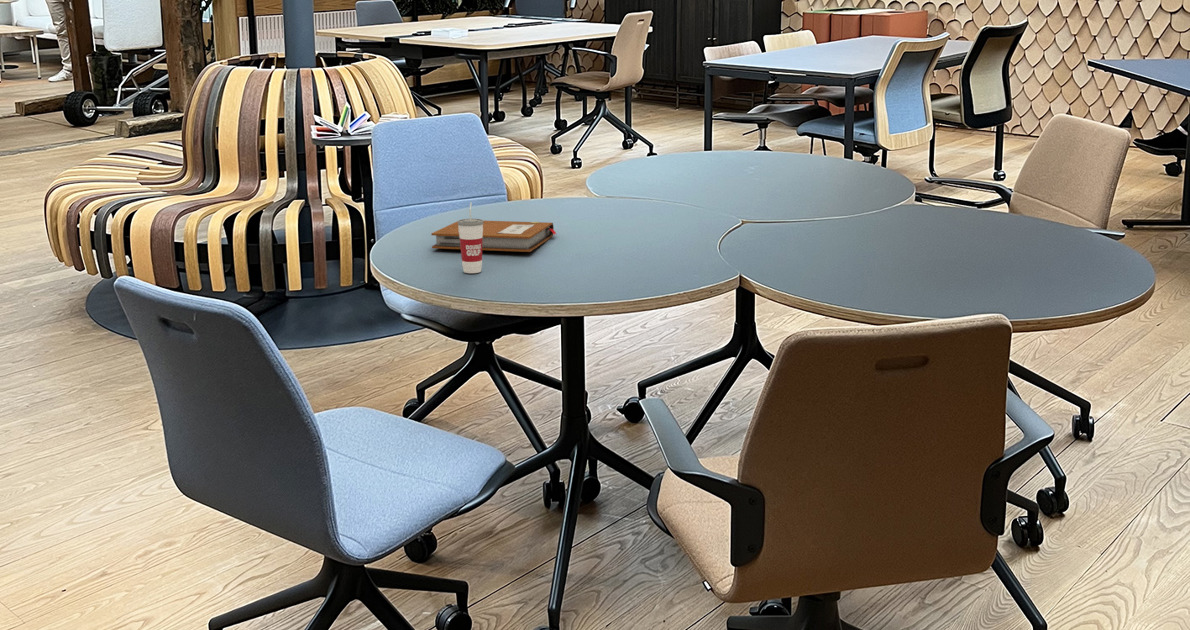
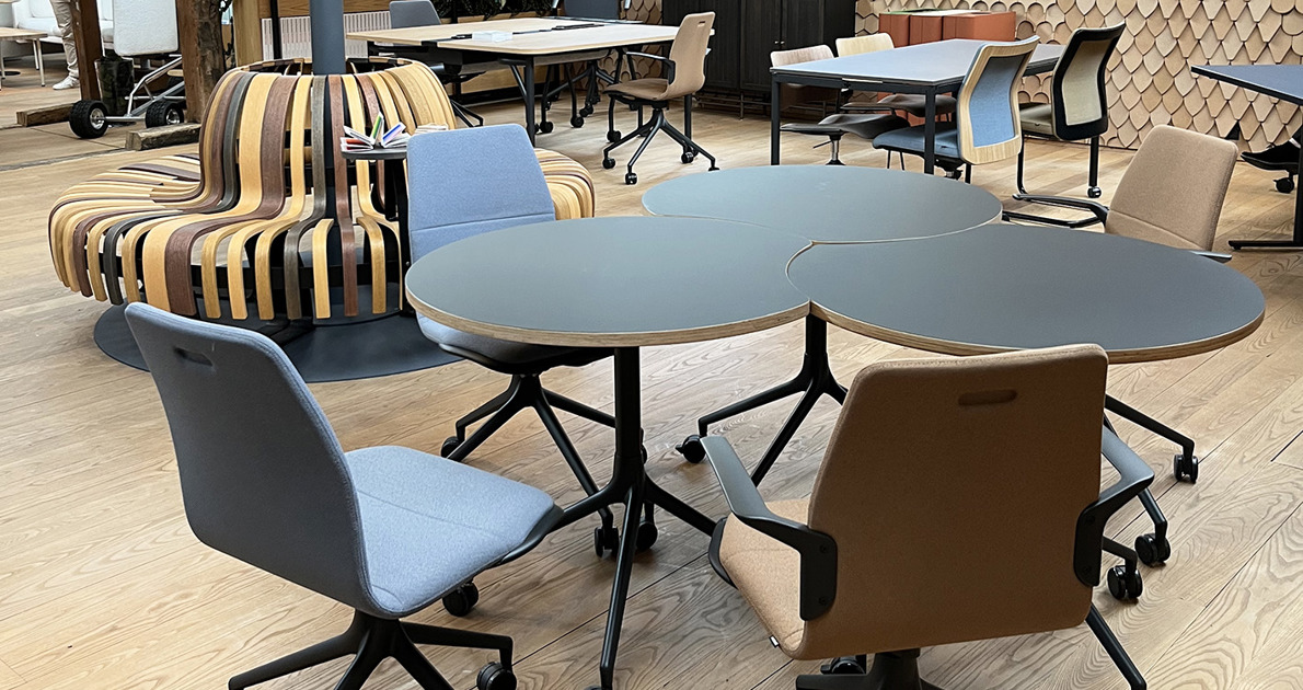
- cup [457,201,484,274]
- notebook [430,220,557,253]
